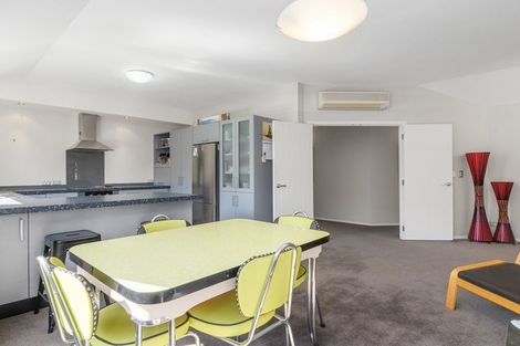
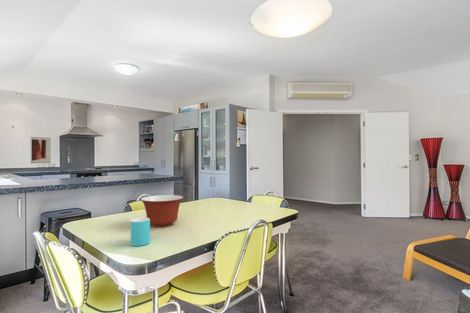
+ cup [130,217,151,247]
+ wall art [30,136,52,164]
+ mixing bowl [140,194,184,228]
